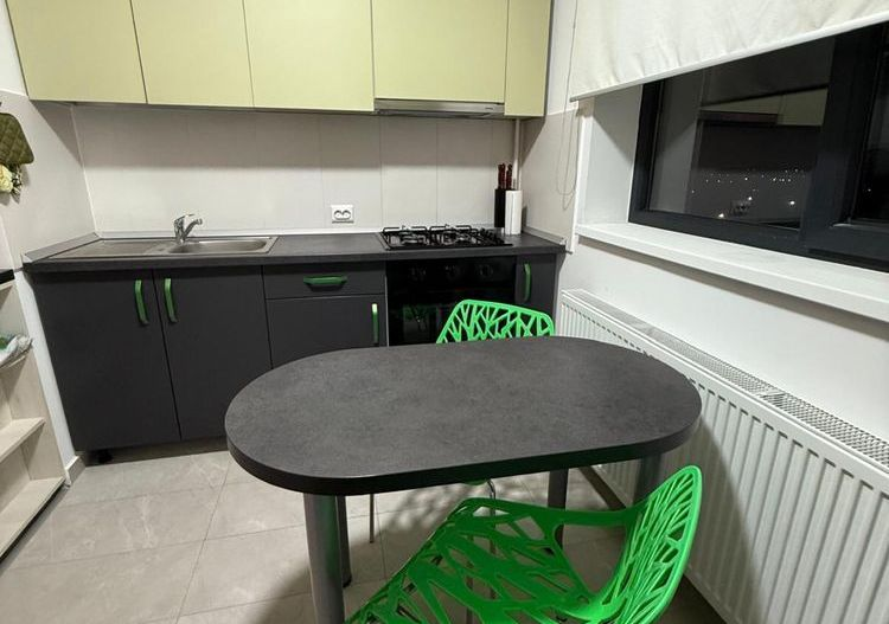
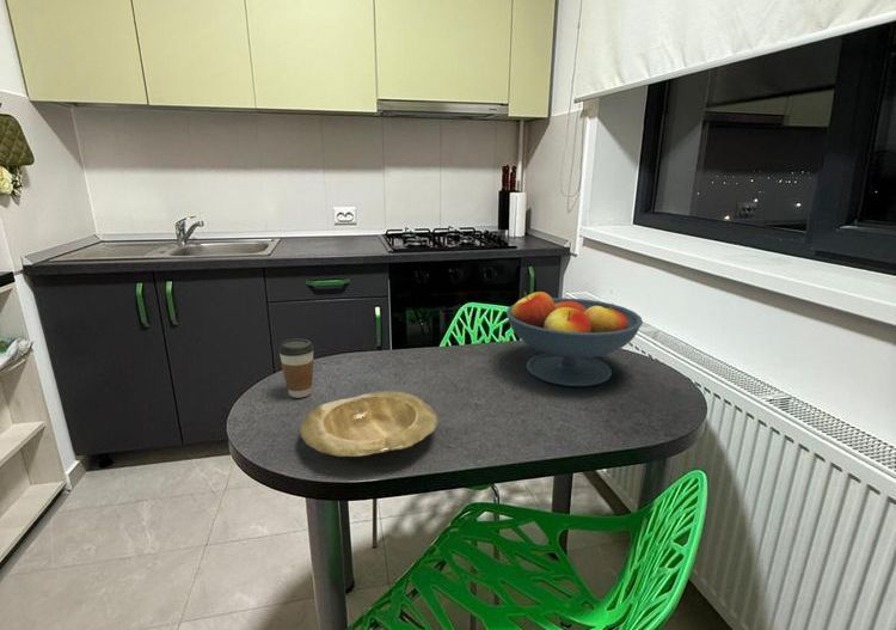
+ plate [299,390,440,458]
+ fruit bowl [505,290,644,387]
+ coffee cup [277,338,315,399]
